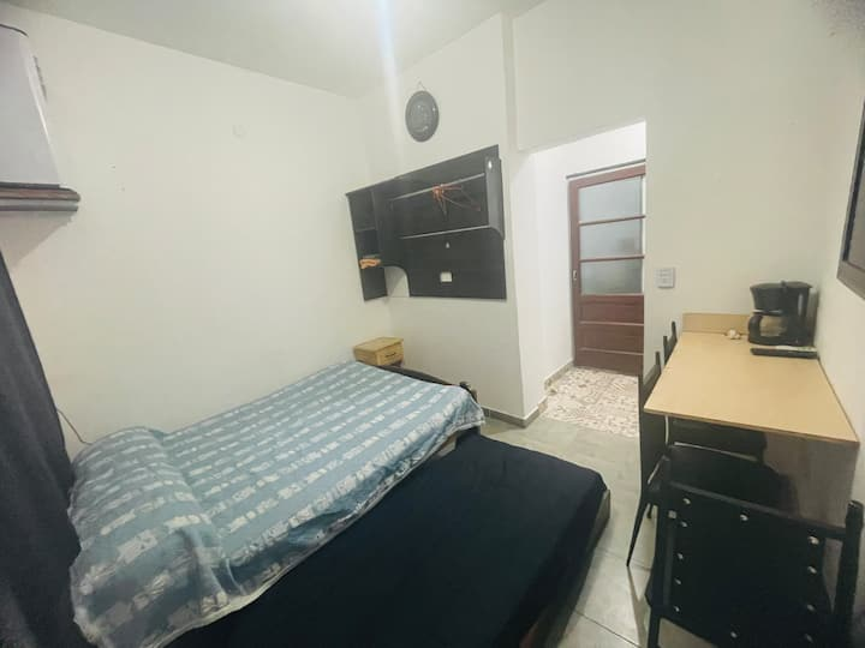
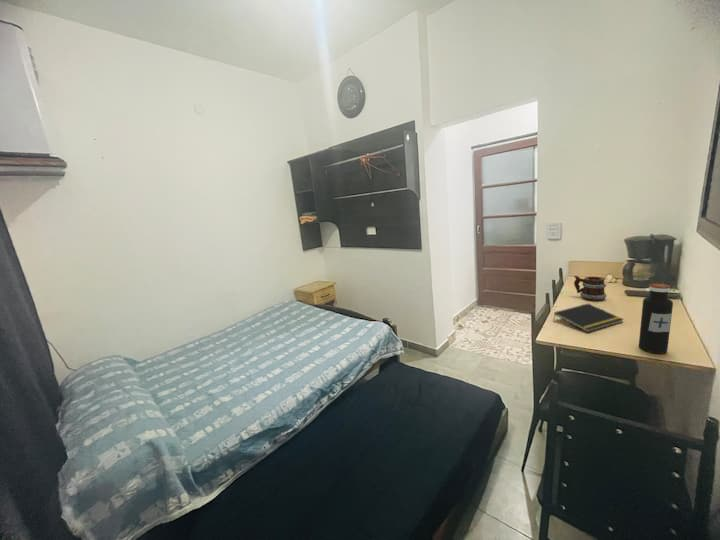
+ notepad [552,303,625,333]
+ water bottle [638,283,674,355]
+ mug [573,275,608,302]
